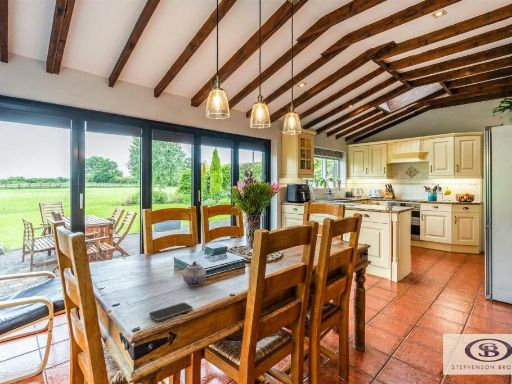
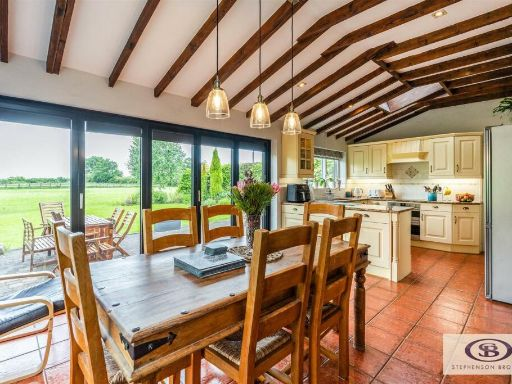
- teapot [182,260,207,287]
- smartphone [148,301,194,322]
